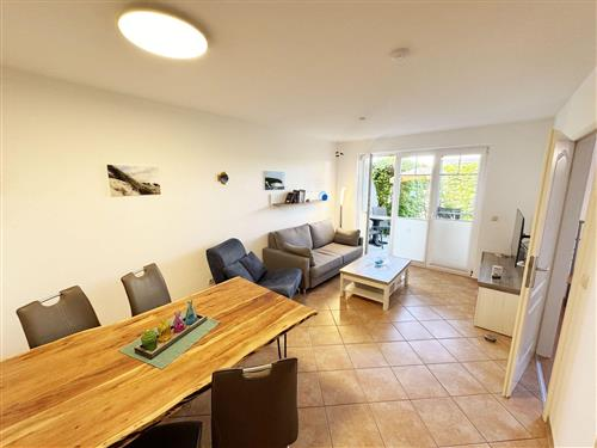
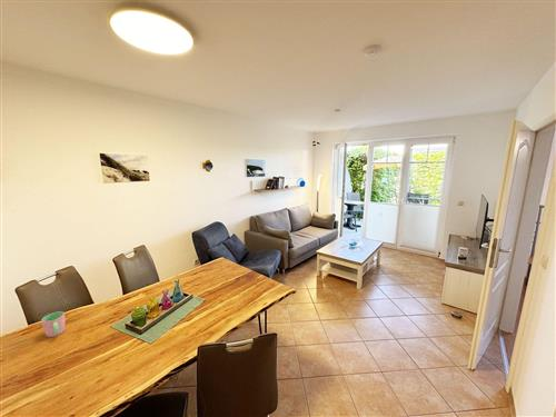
+ cup [40,310,67,338]
